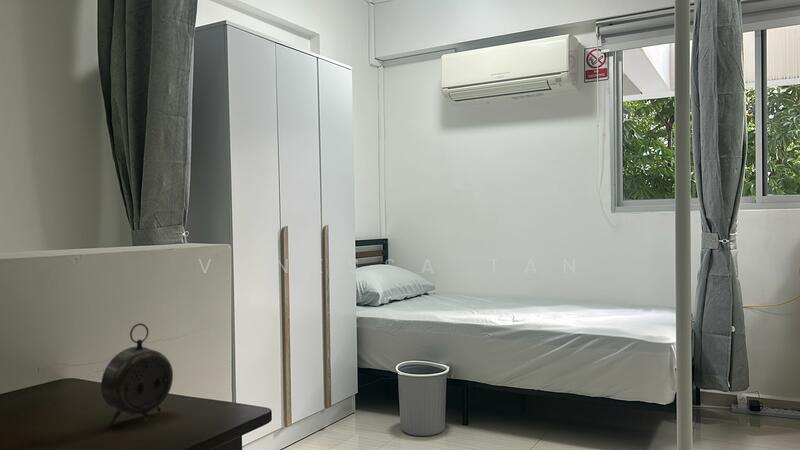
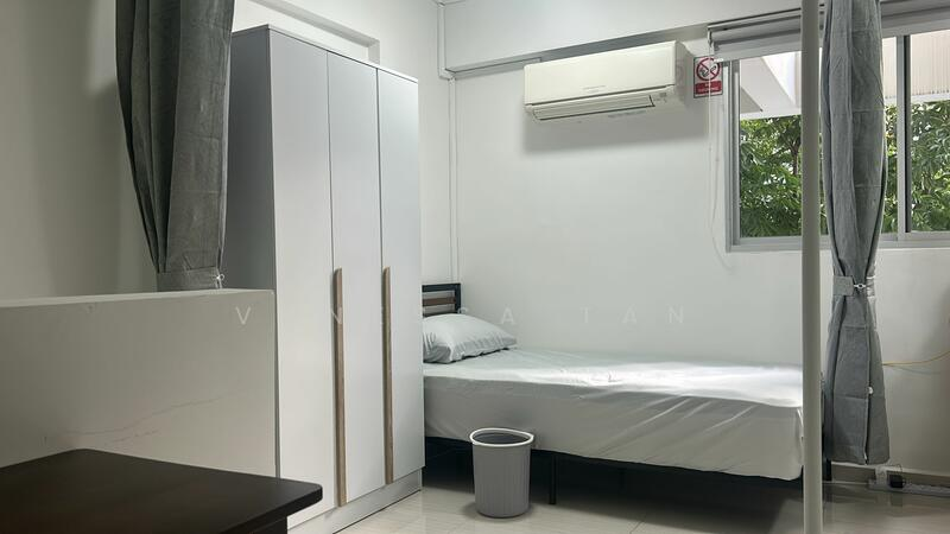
- alarm clock [100,322,174,426]
